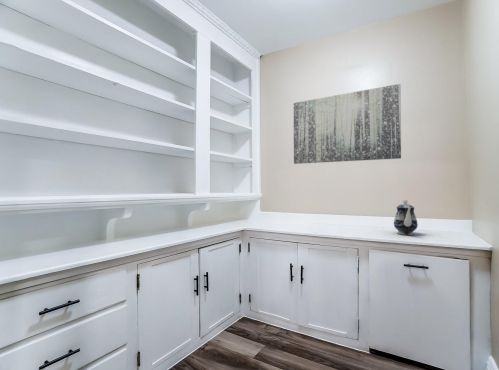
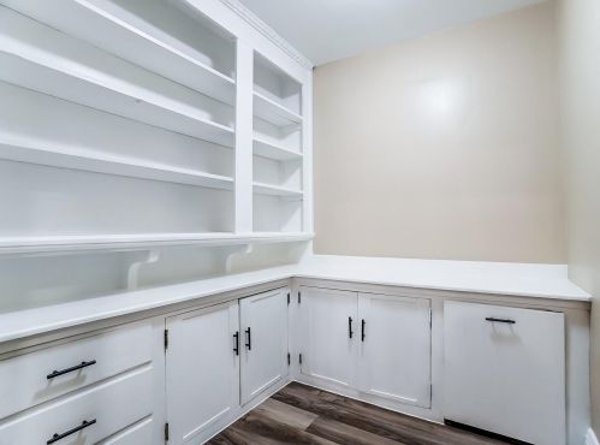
- wall art [293,83,402,165]
- teapot [393,199,419,236]
